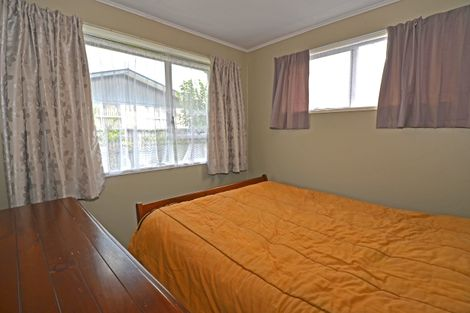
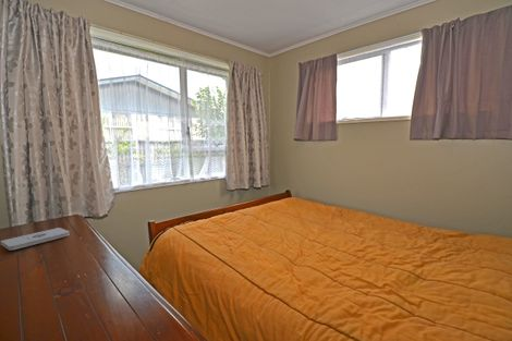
+ notepad [0,227,71,252]
